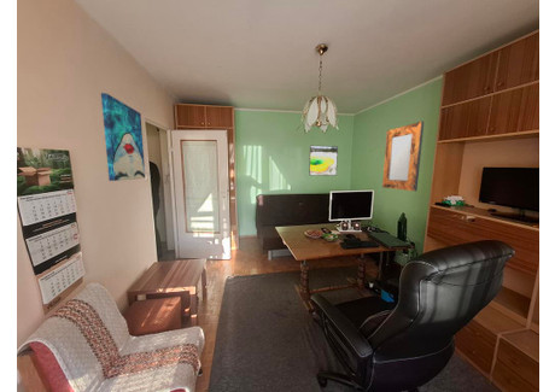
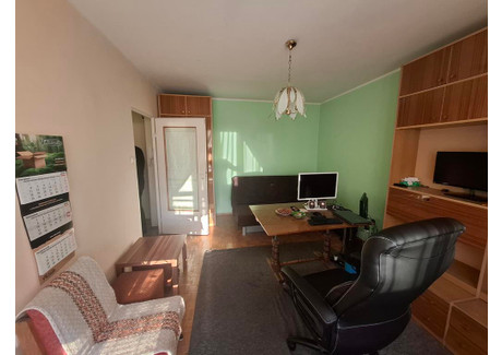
- home mirror [381,121,425,192]
- wall art [100,92,146,182]
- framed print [308,145,339,177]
